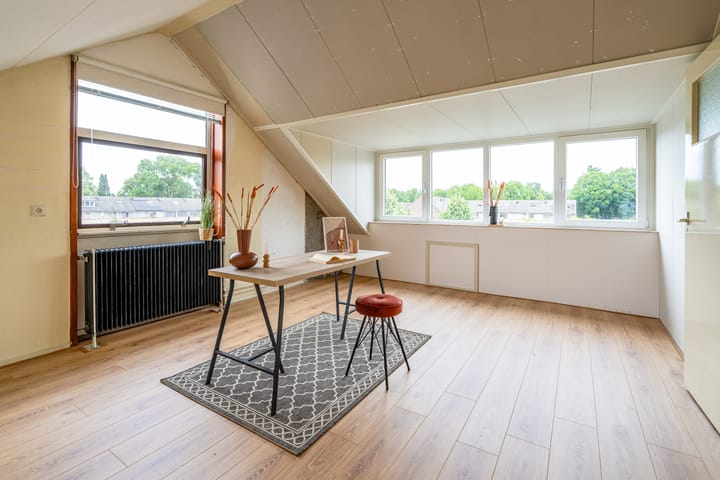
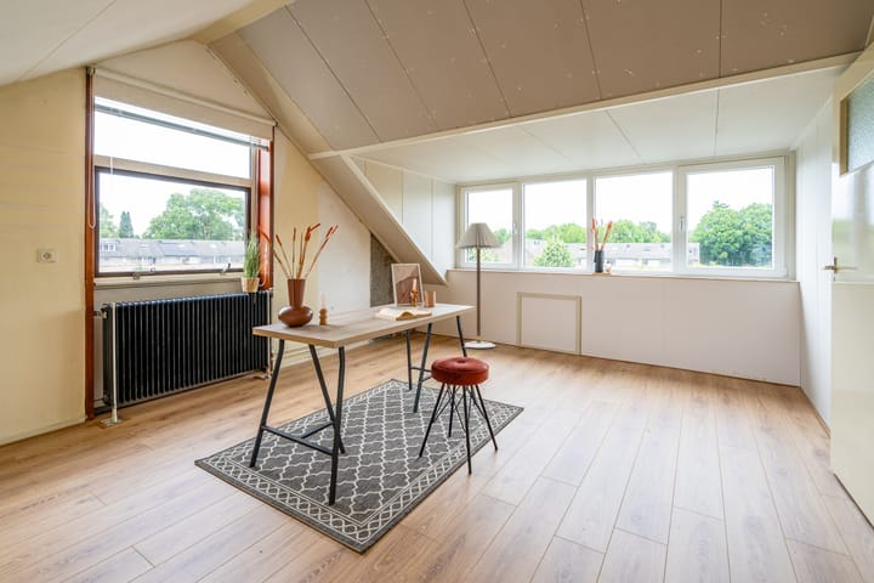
+ floor lamp [453,221,504,349]
